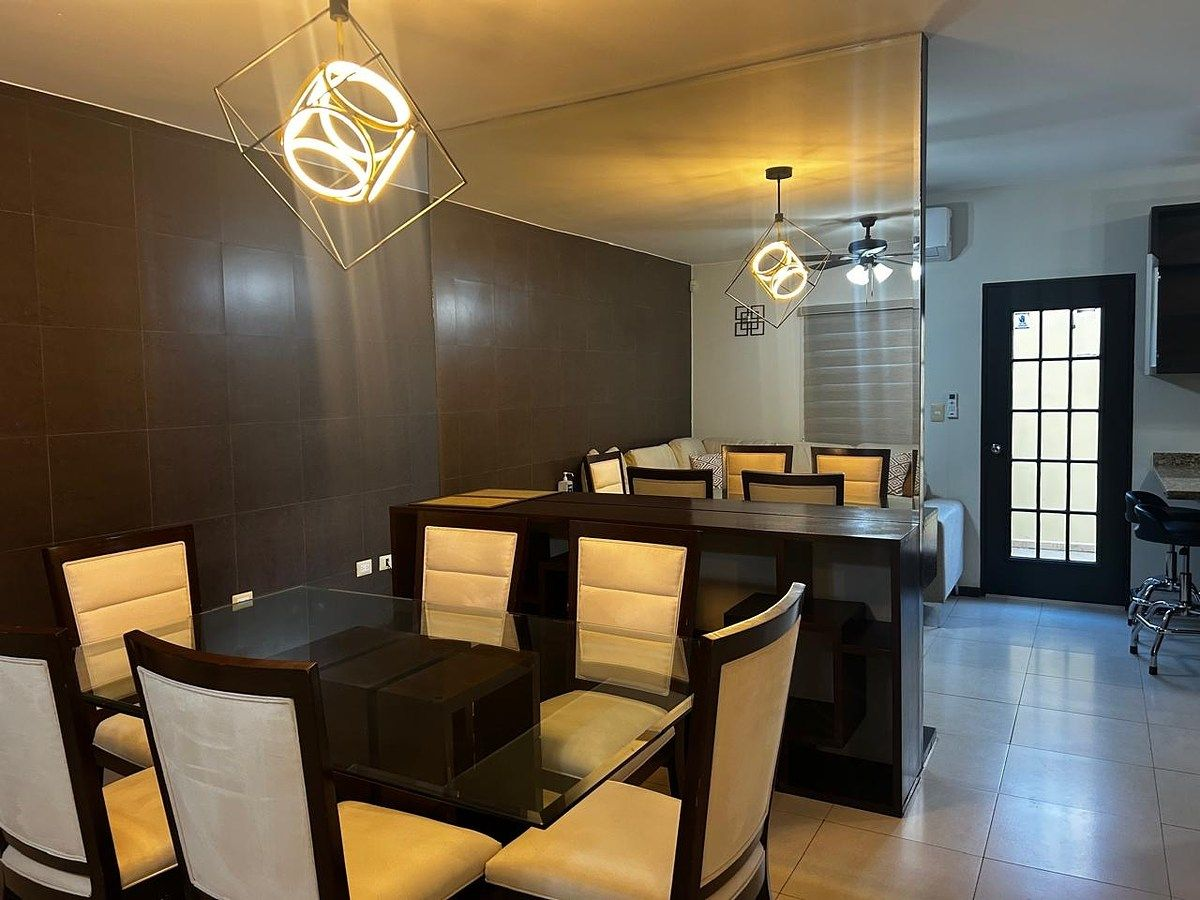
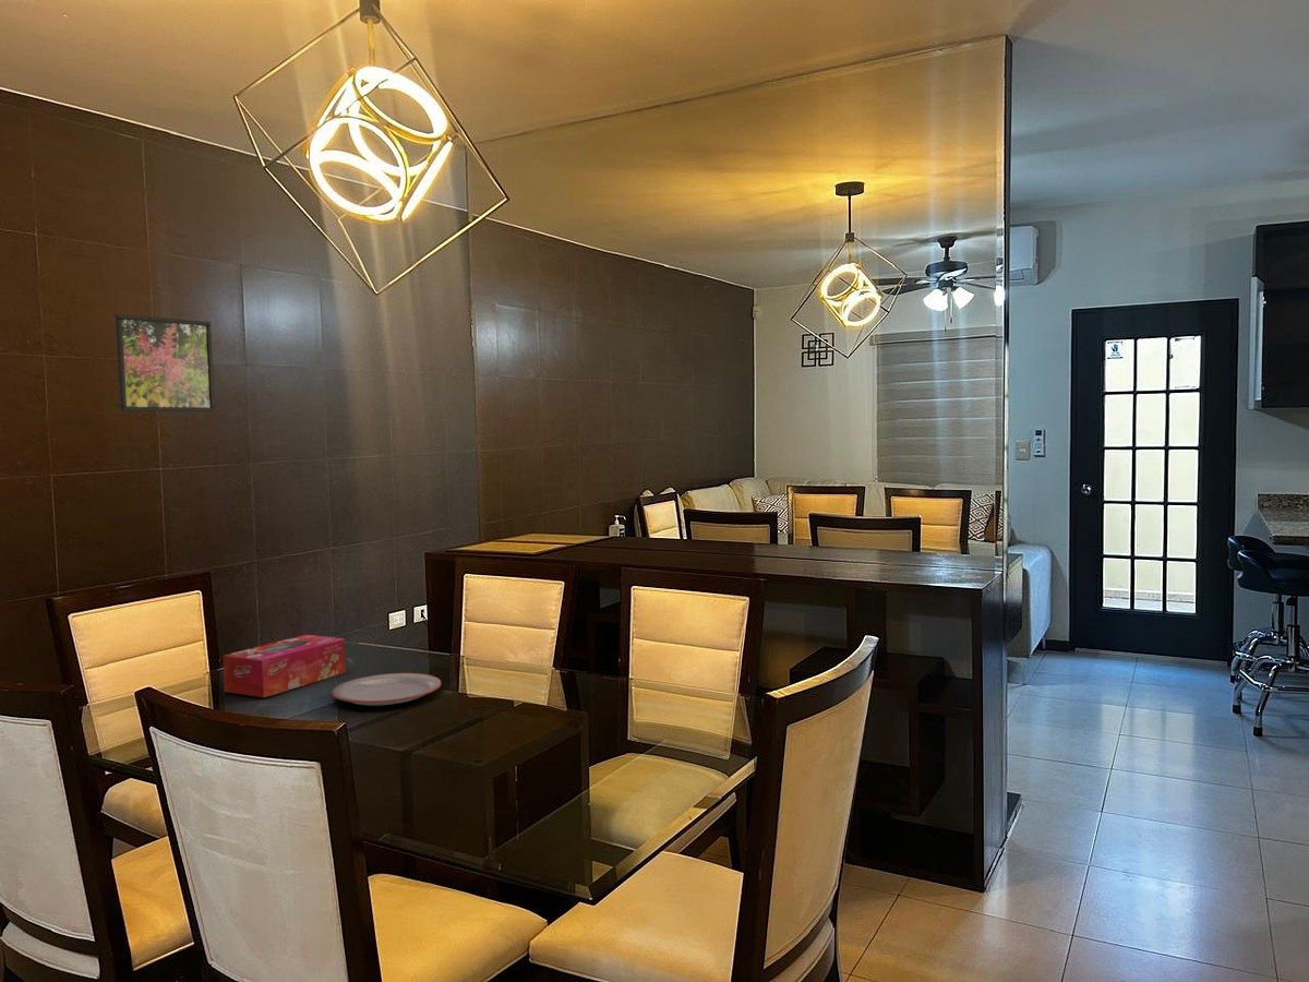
+ plate [332,672,442,706]
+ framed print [115,313,216,412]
+ tissue box [223,634,347,698]
